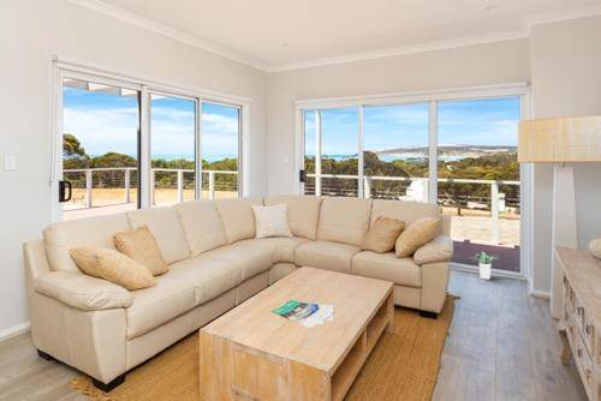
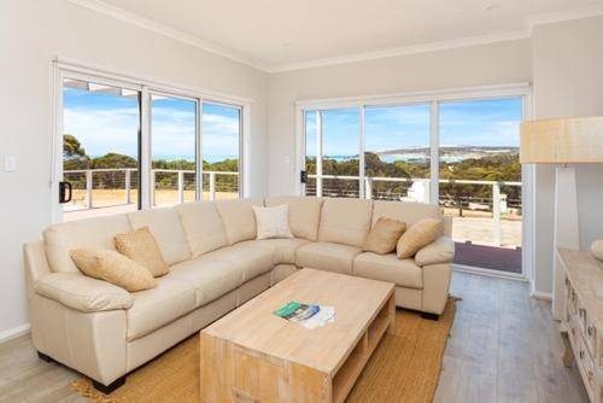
- potted plant [470,251,502,280]
